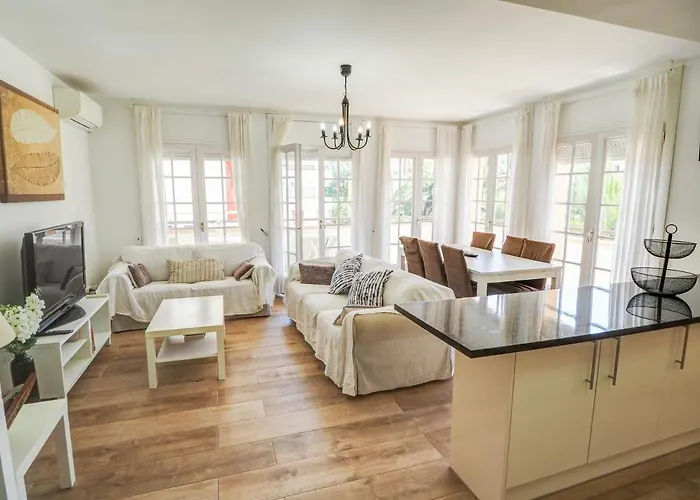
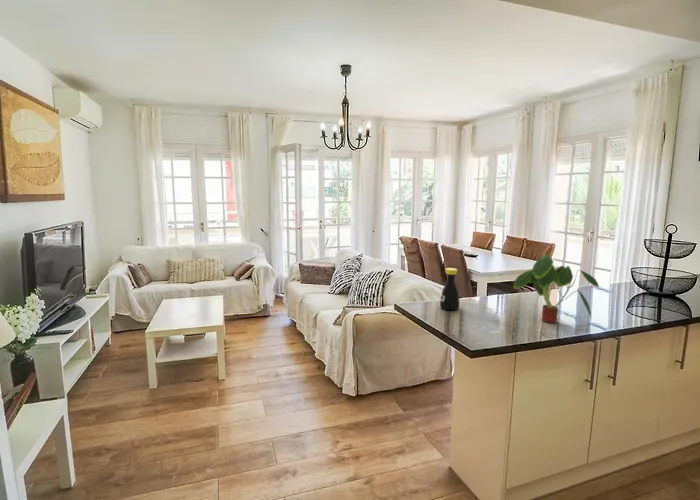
+ bottle [439,267,461,311]
+ plant [513,253,600,324]
